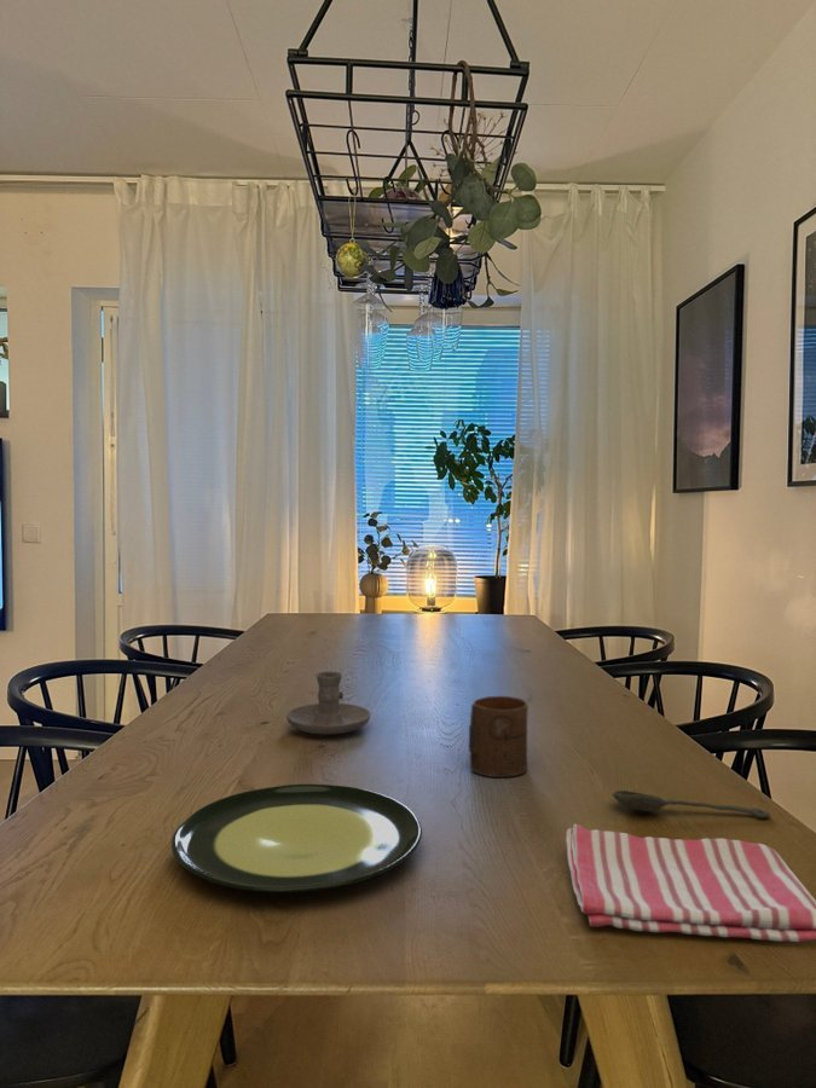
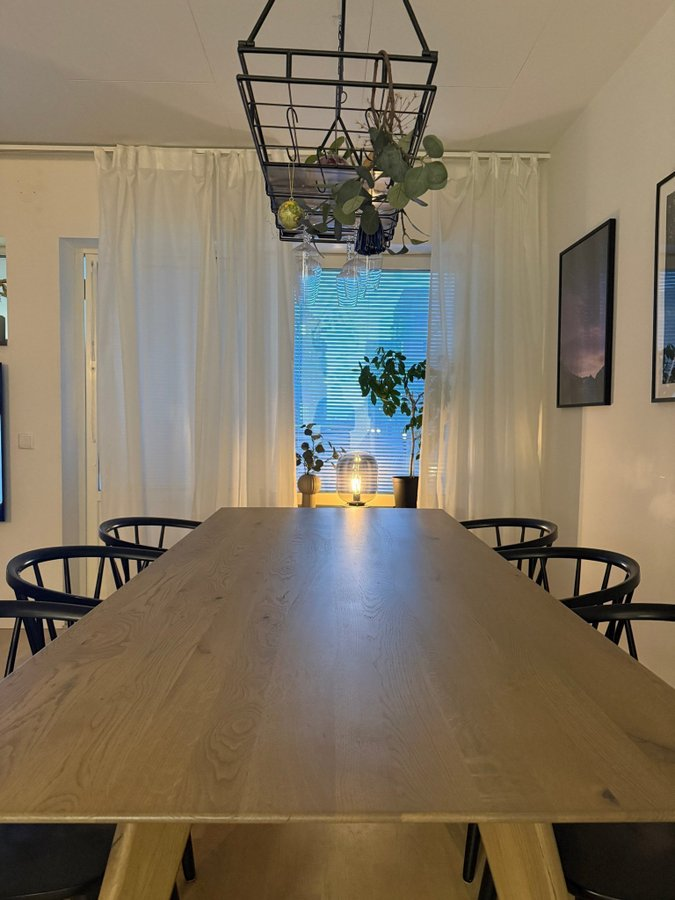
- cup [468,695,529,779]
- spoon [612,789,771,818]
- plate [170,783,423,893]
- candle holder [285,671,372,735]
- dish towel [565,823,816,943]
